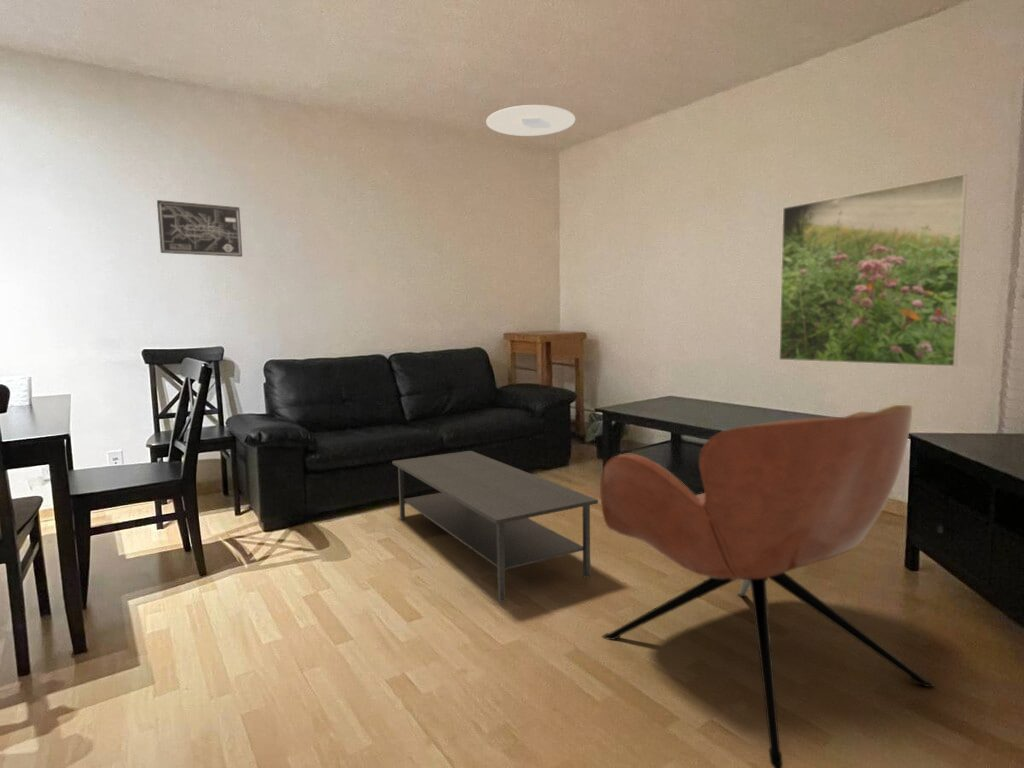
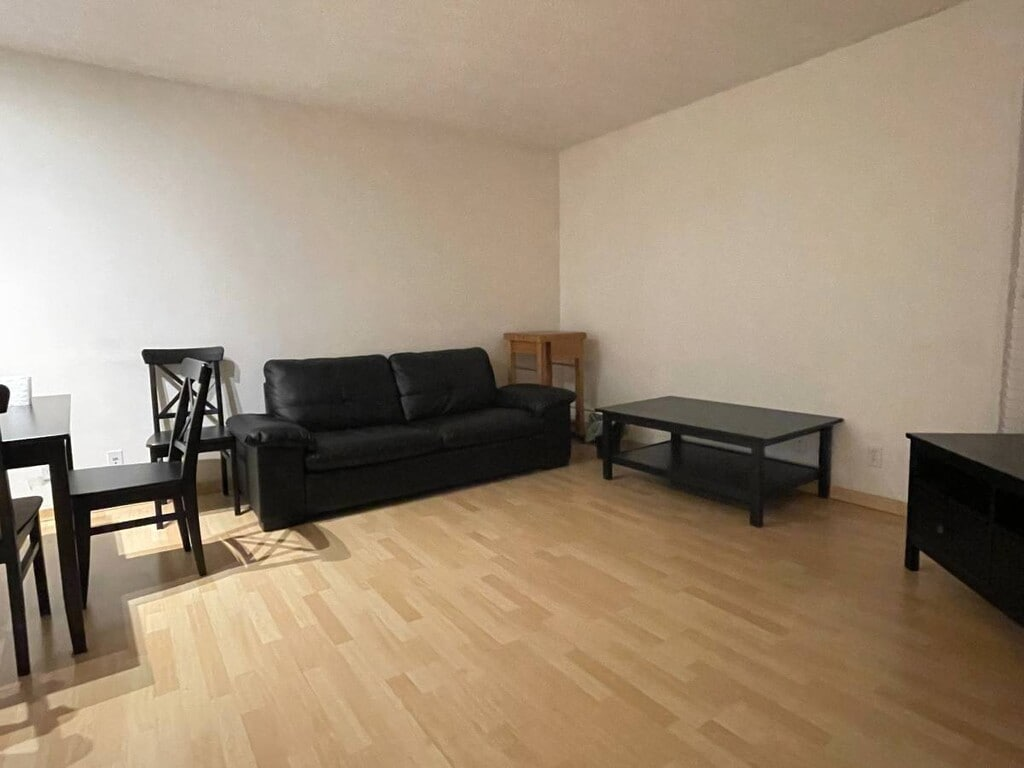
- armchair [599,404,936,768]
- coffee table [391,450,599,603]
- wall art [156,199,243,258]
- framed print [778,173,968,368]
- ceiling light [485,104,576,137]
